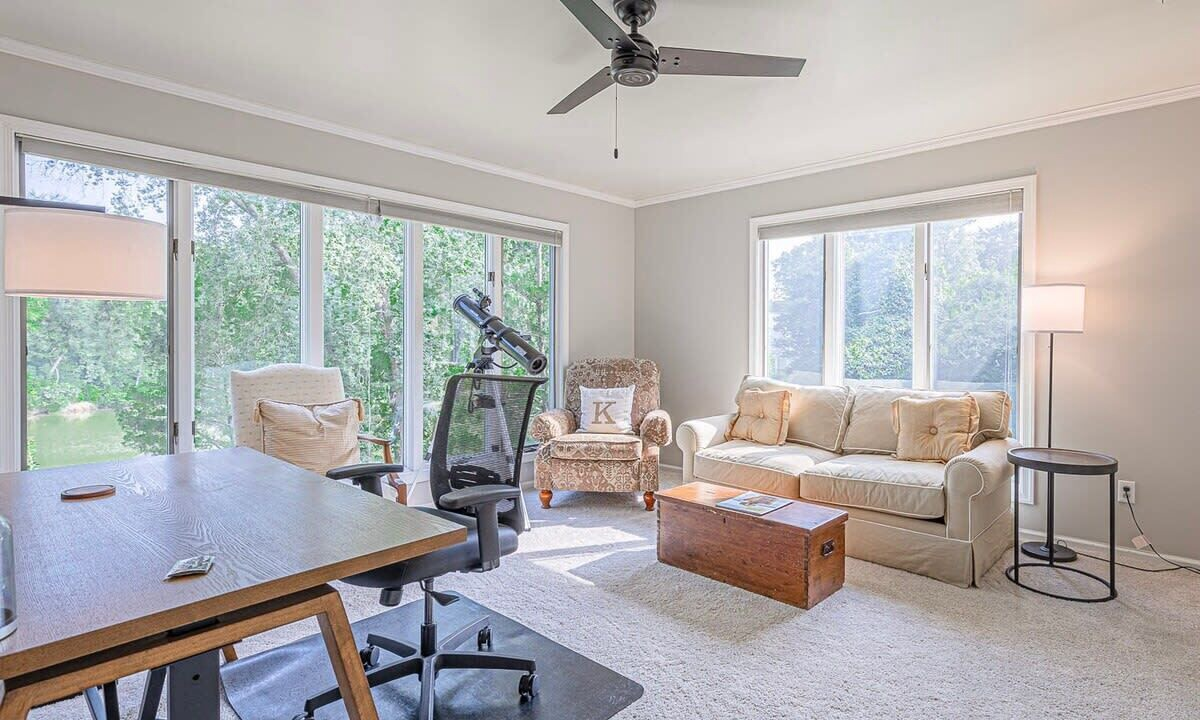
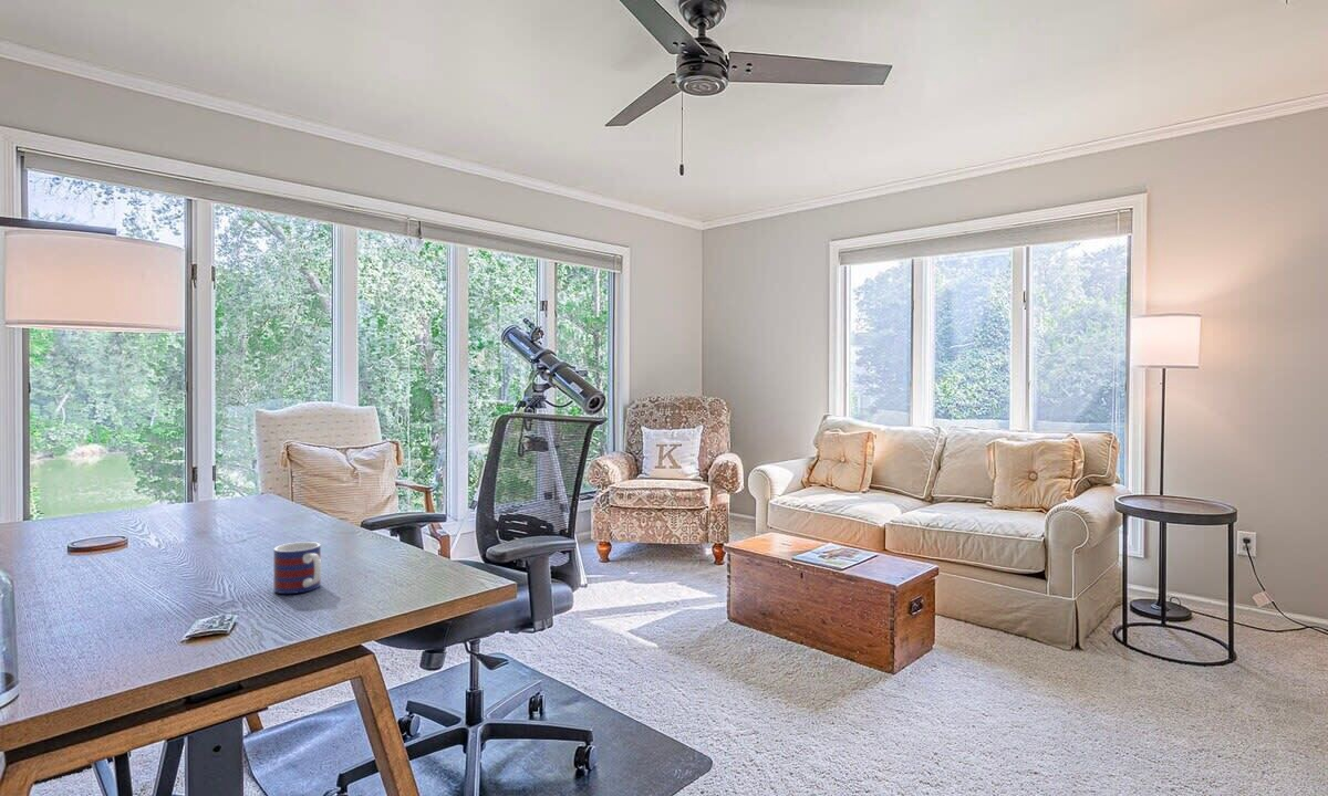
+ mug [272,541,322,595]
